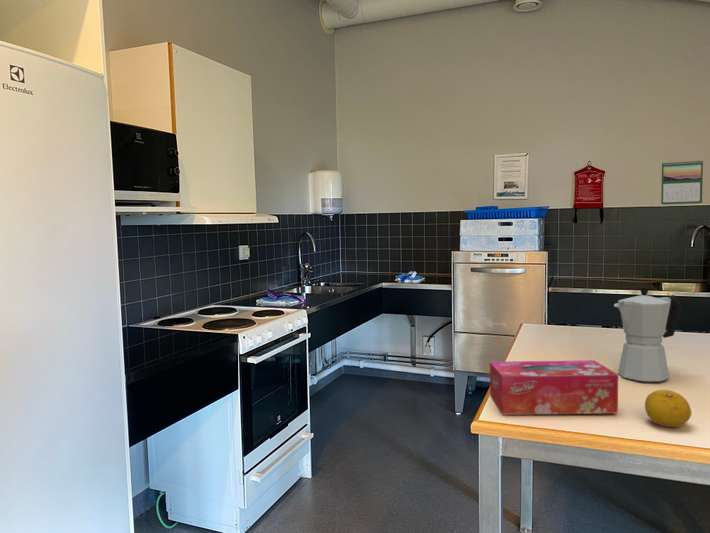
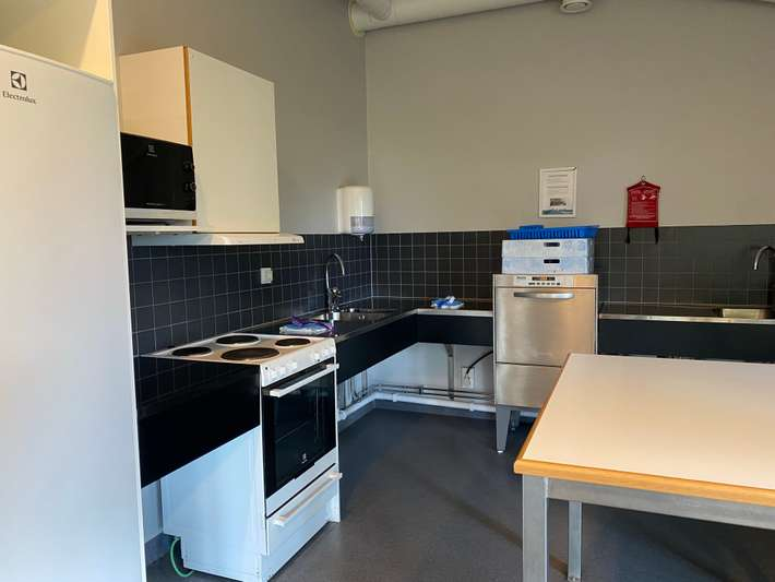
- calendar [660,159,704,205]
- tissue box [489,359,619,416]
- moka pot [613,285,683,383]
- fruit [644,389,692,428]
